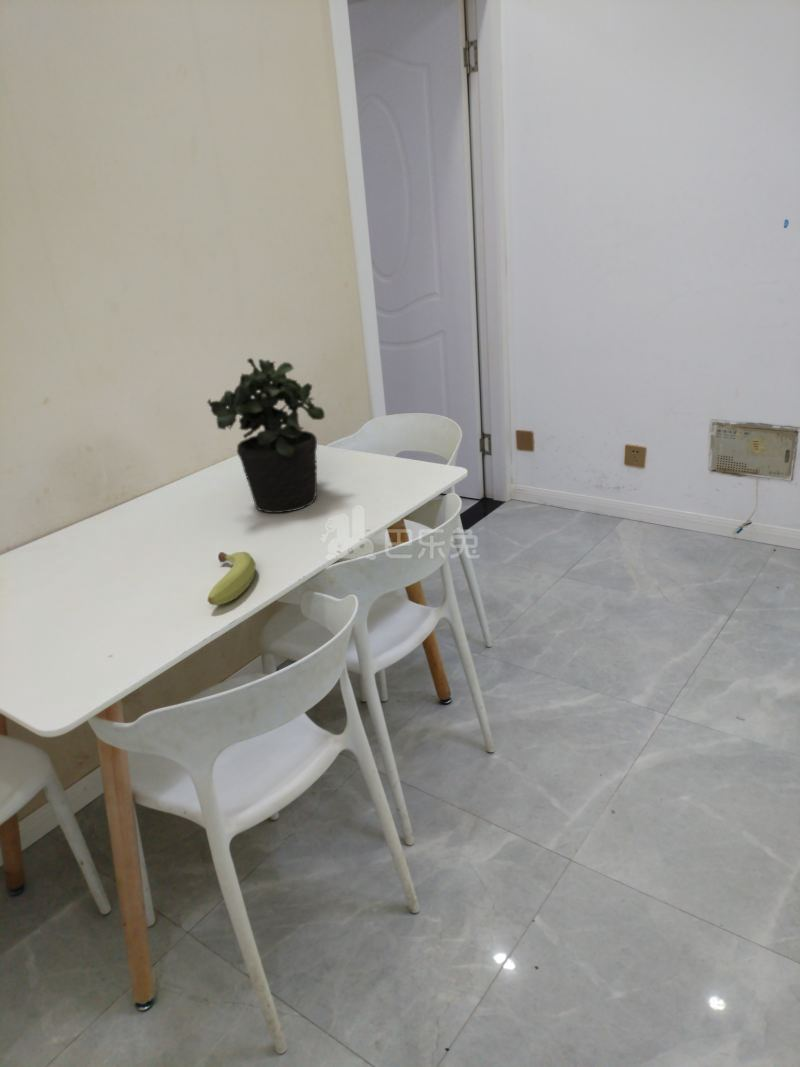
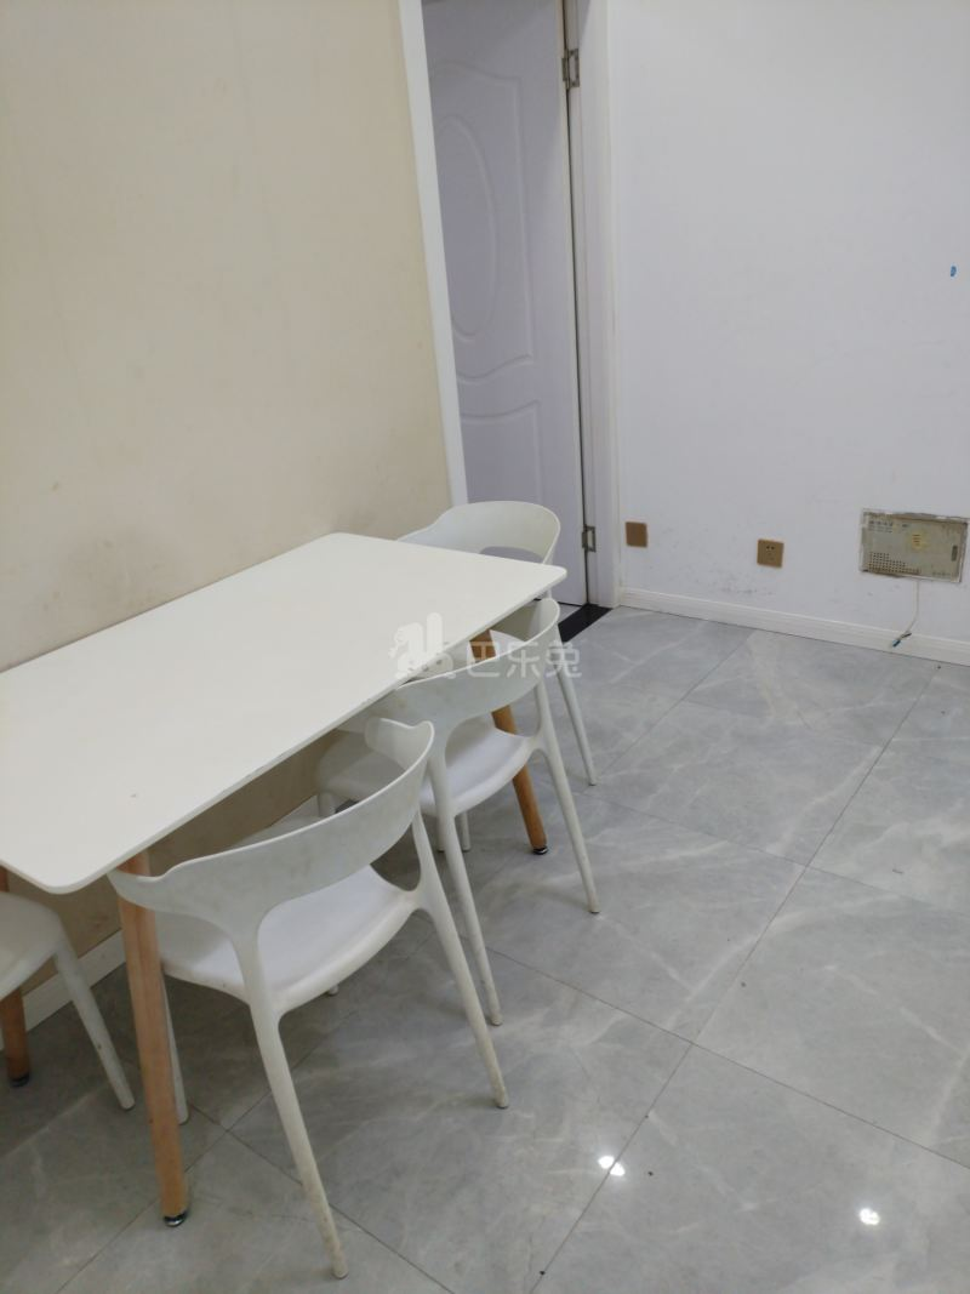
- potted plant [206,357,326,514]
- fruit [207,551,257,606]
